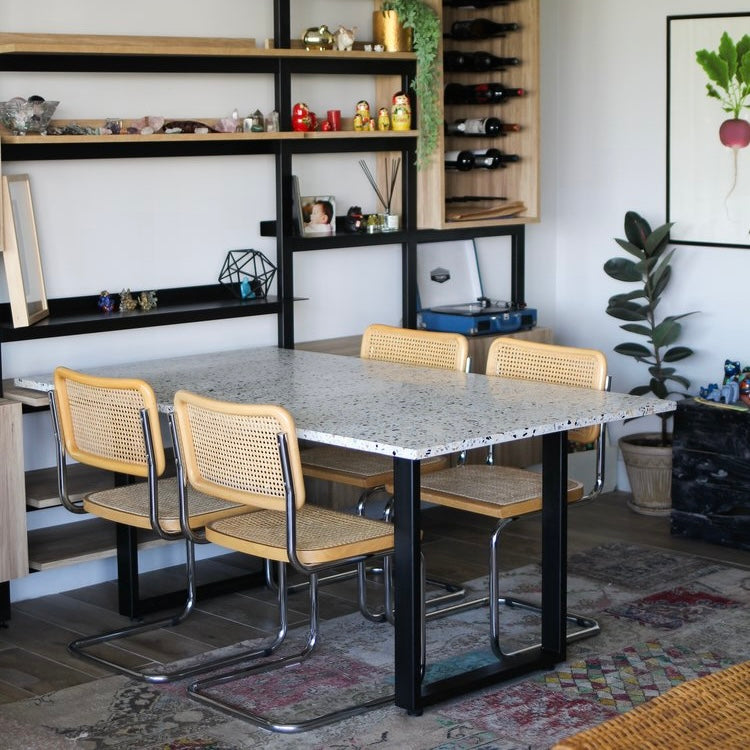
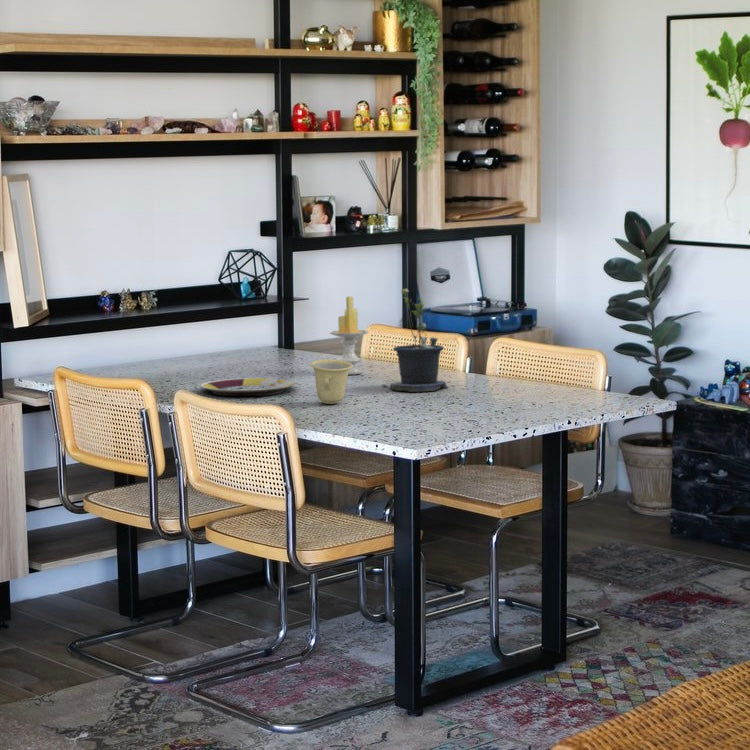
+ plate [200,377,296,397]
+ potted plant [380,287,449,393]
+ cup [310,358,353,405]
+ candle [328,295,370,375]
